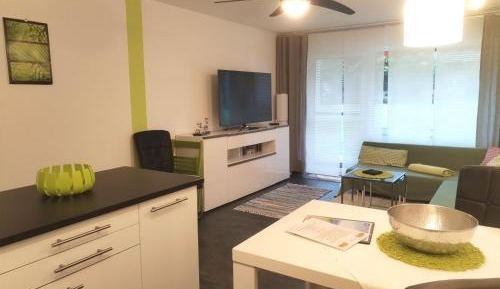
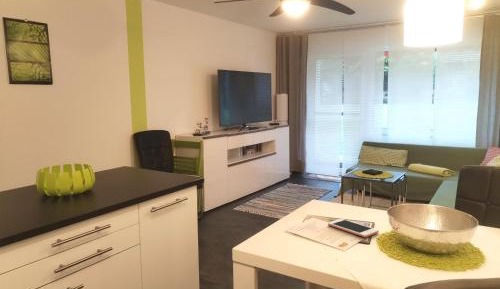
+ cell phone [327,218,380,238]
